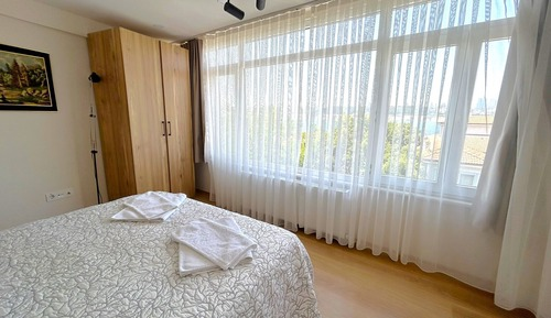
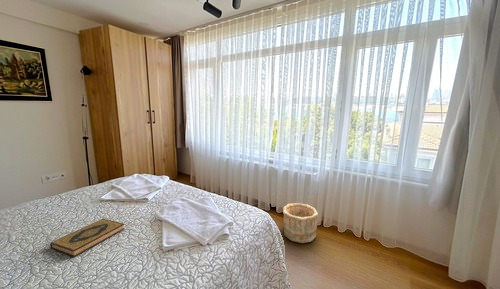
+ hardback book [49,218,125,258]
+ wooden bucket [282,202,319,244]
